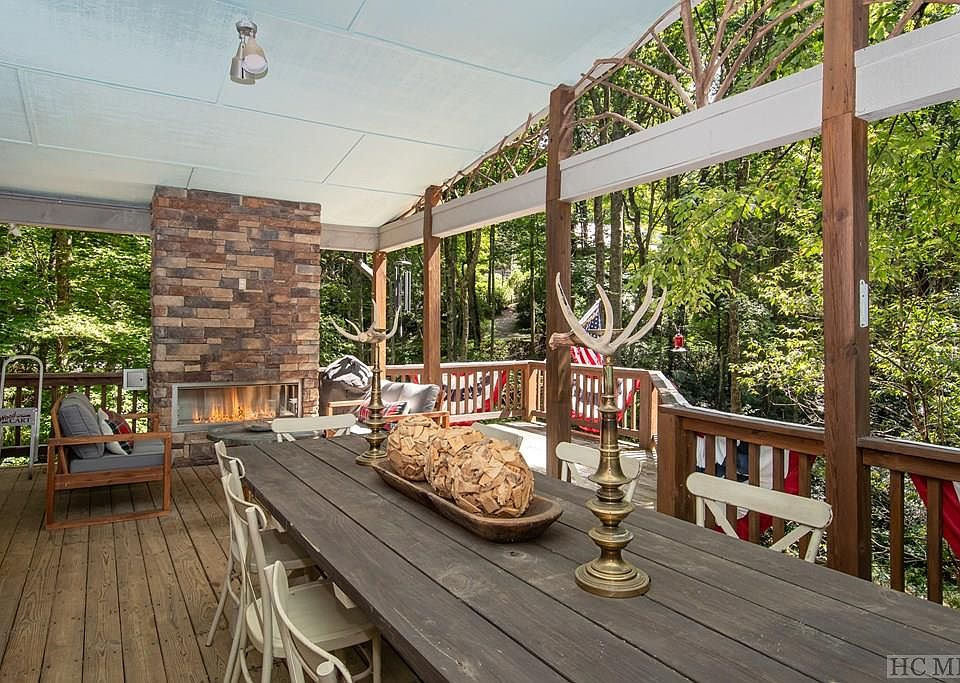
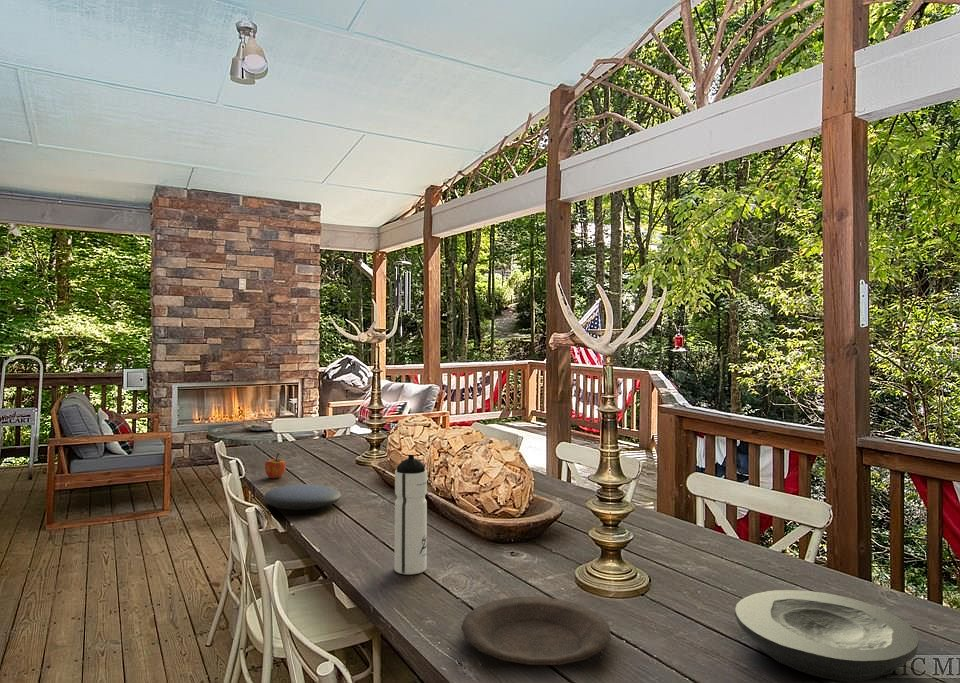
+ water bottle [393,454,428,575]
+ apple [264,452,287,479]
+ plate [460,596,612,666]
+ plate [733,589,920,683]
+ plate [263,483,342,510]
